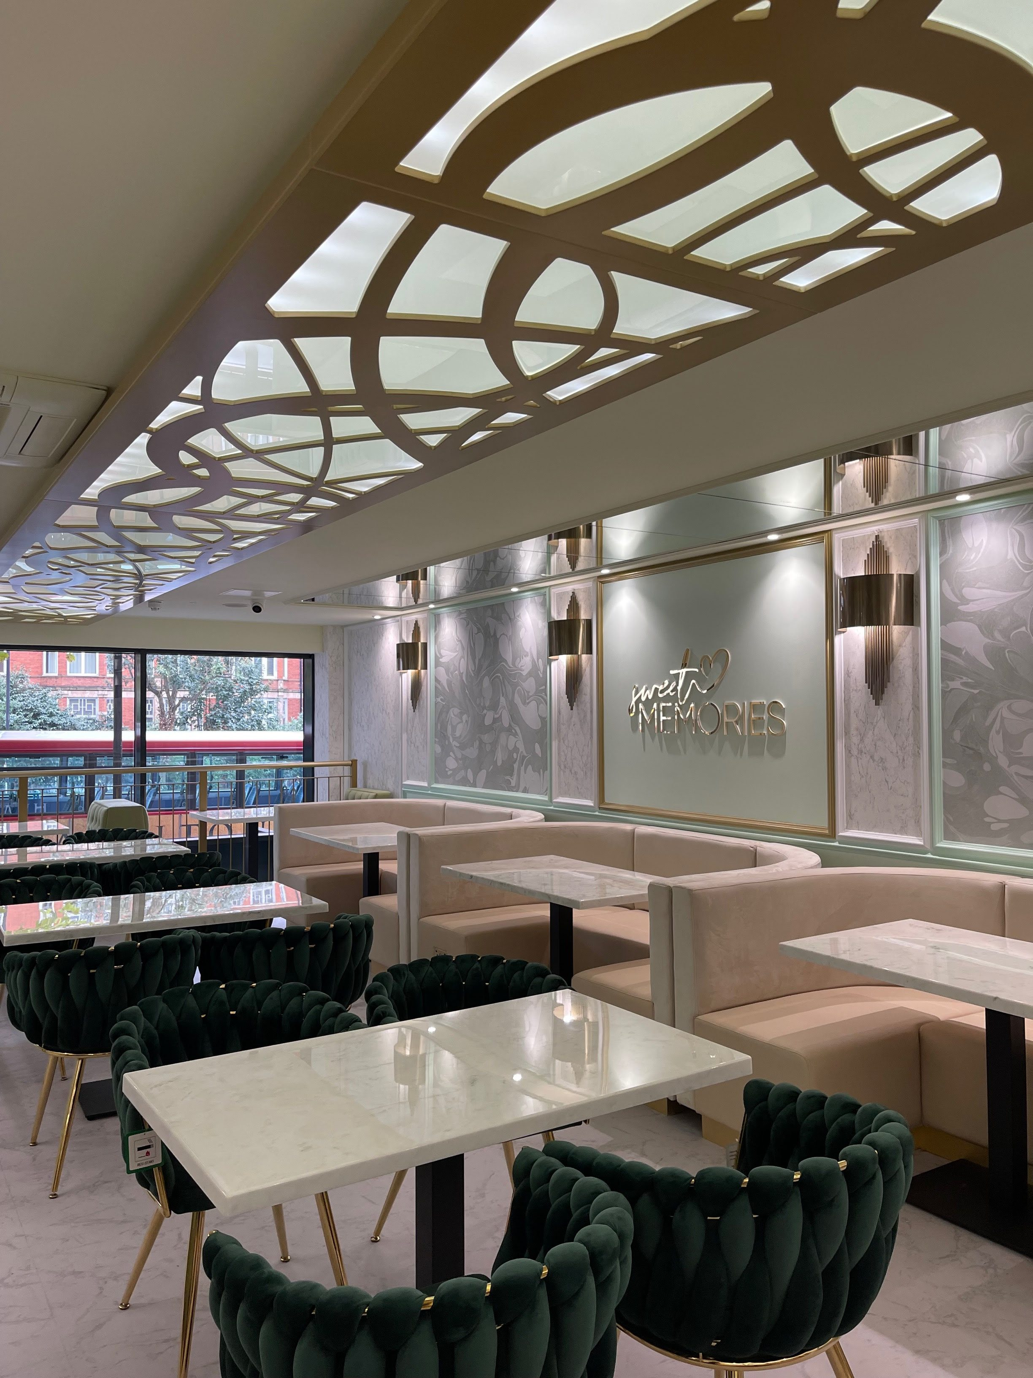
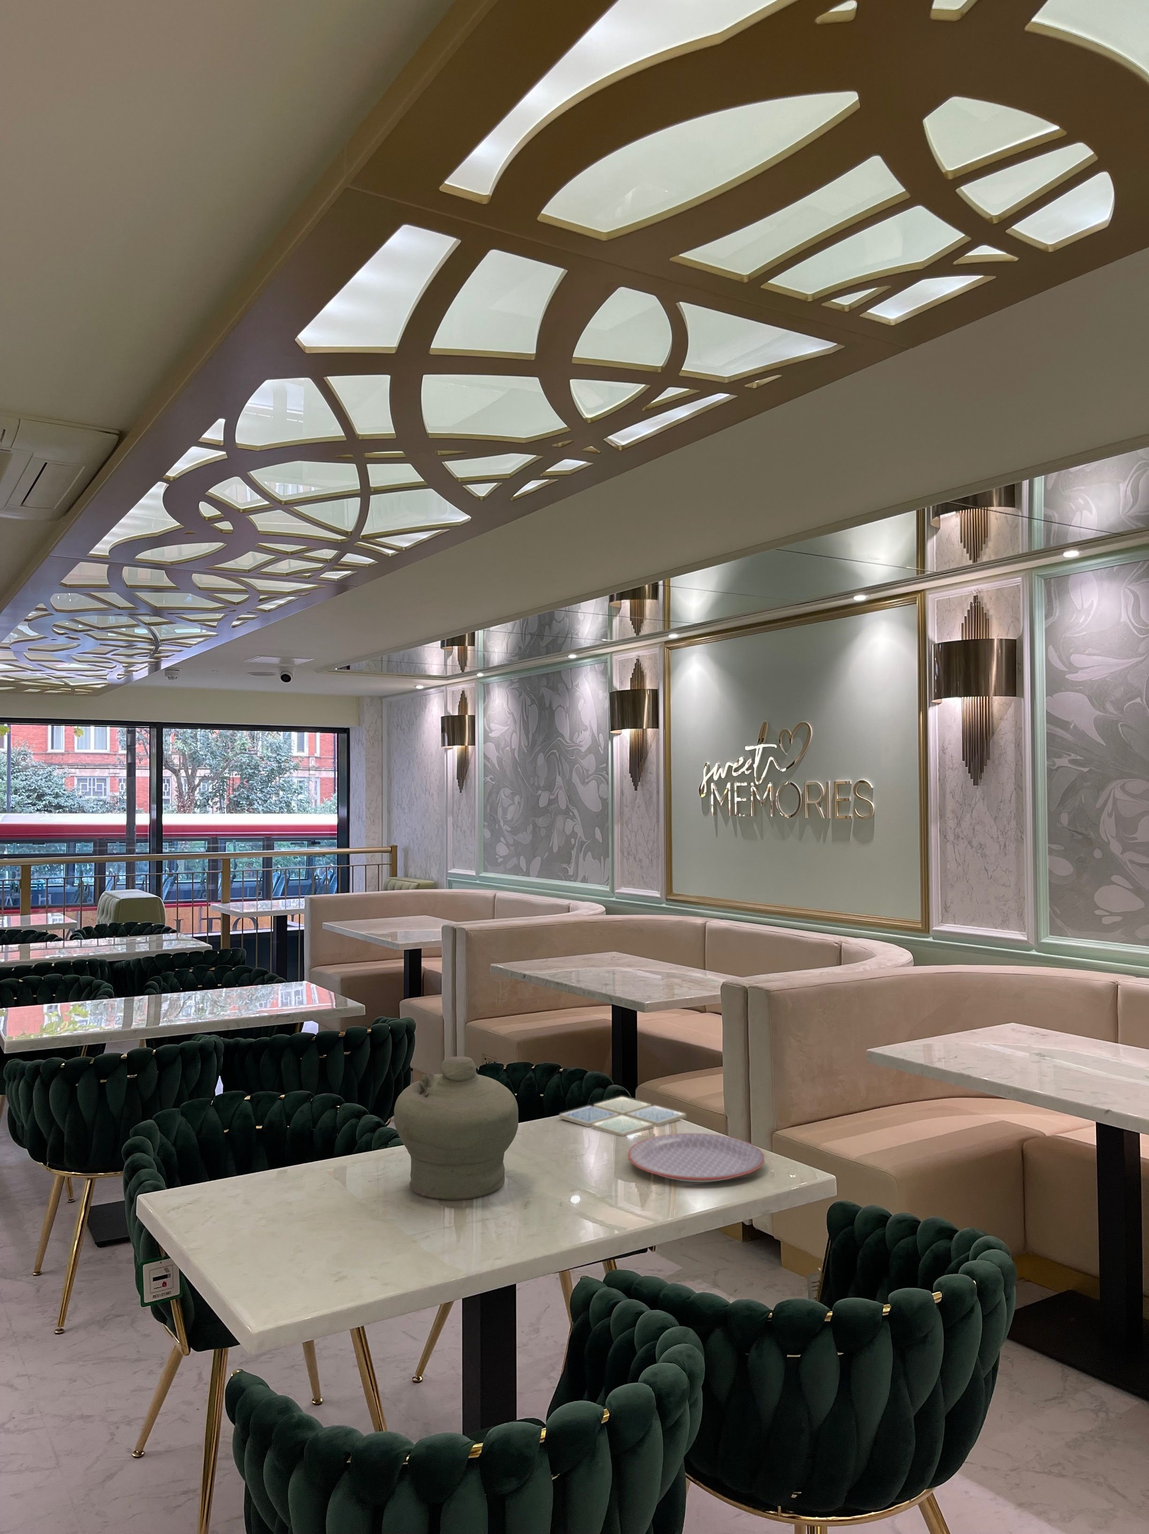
+ jar [393,1056,519,1201]
+ drink coaster [559,1096,687,1137]
+ plate [628,1133,765,1183]
